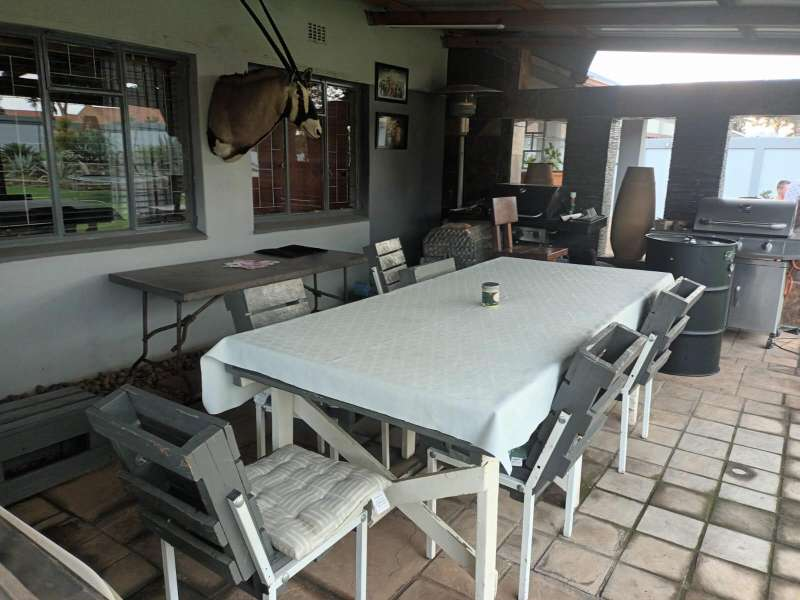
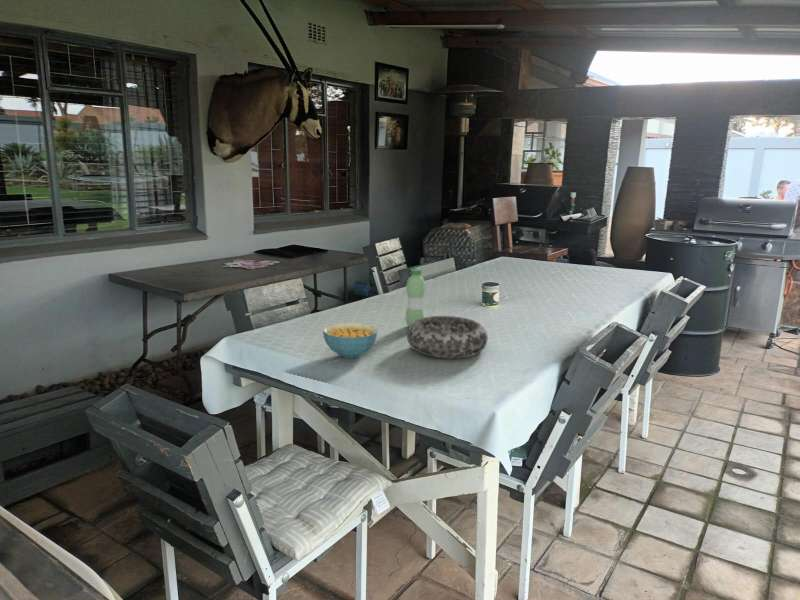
+ water bottle [405,268,426,328]
+ decorative bowl [406,315,489,359]
+ cereal bowl [322,322,379,359]
